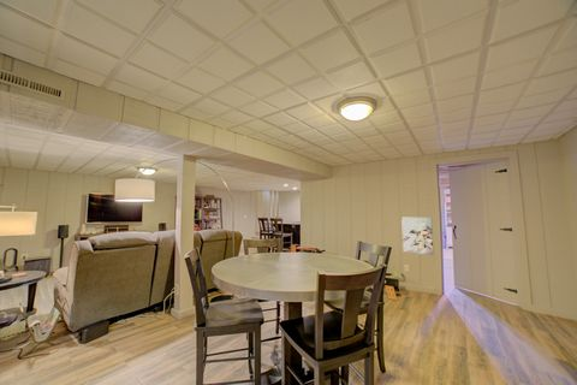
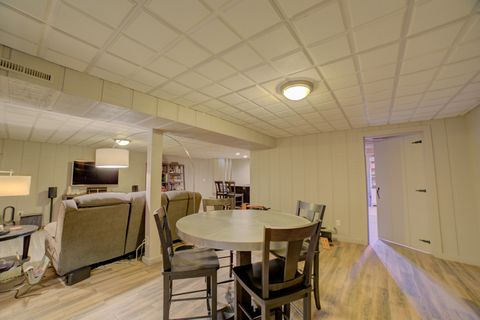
- wall art [401,217,434,256]
